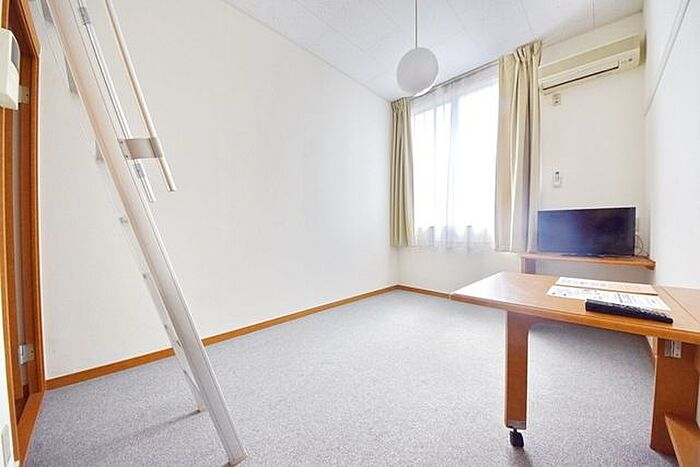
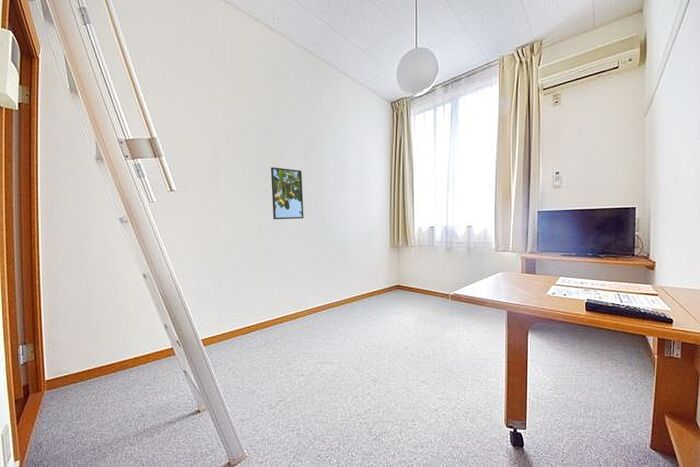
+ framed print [270,166,305,220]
